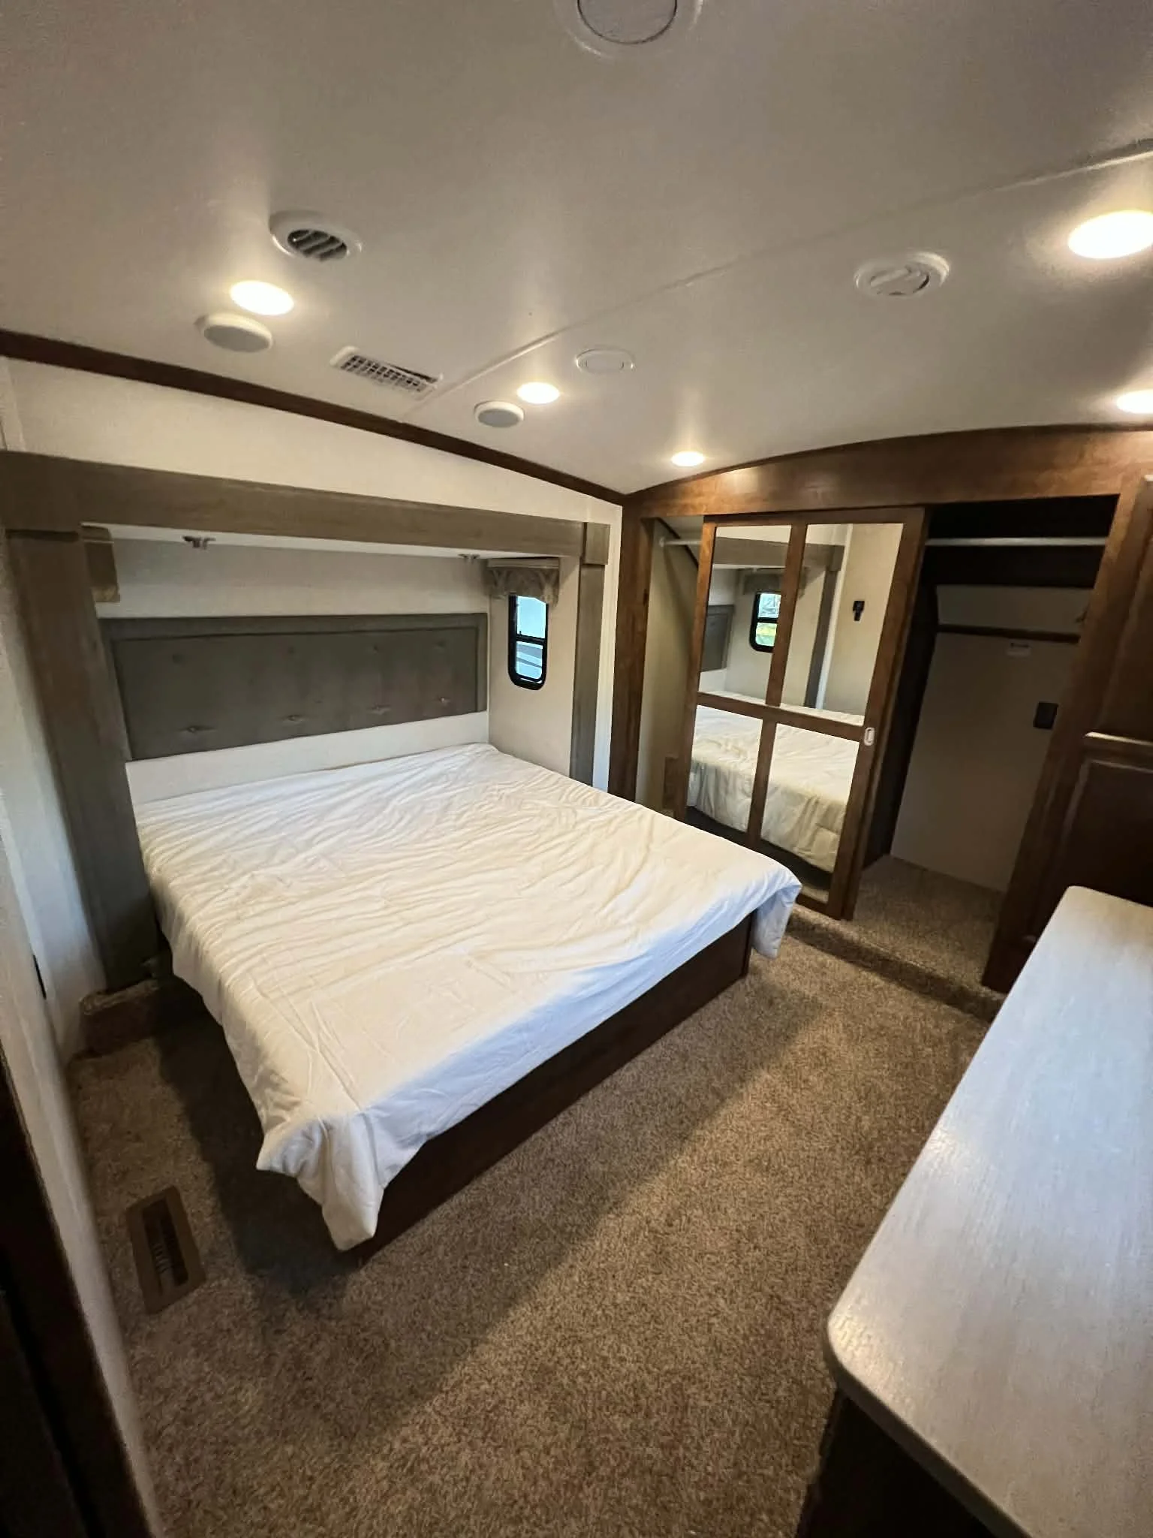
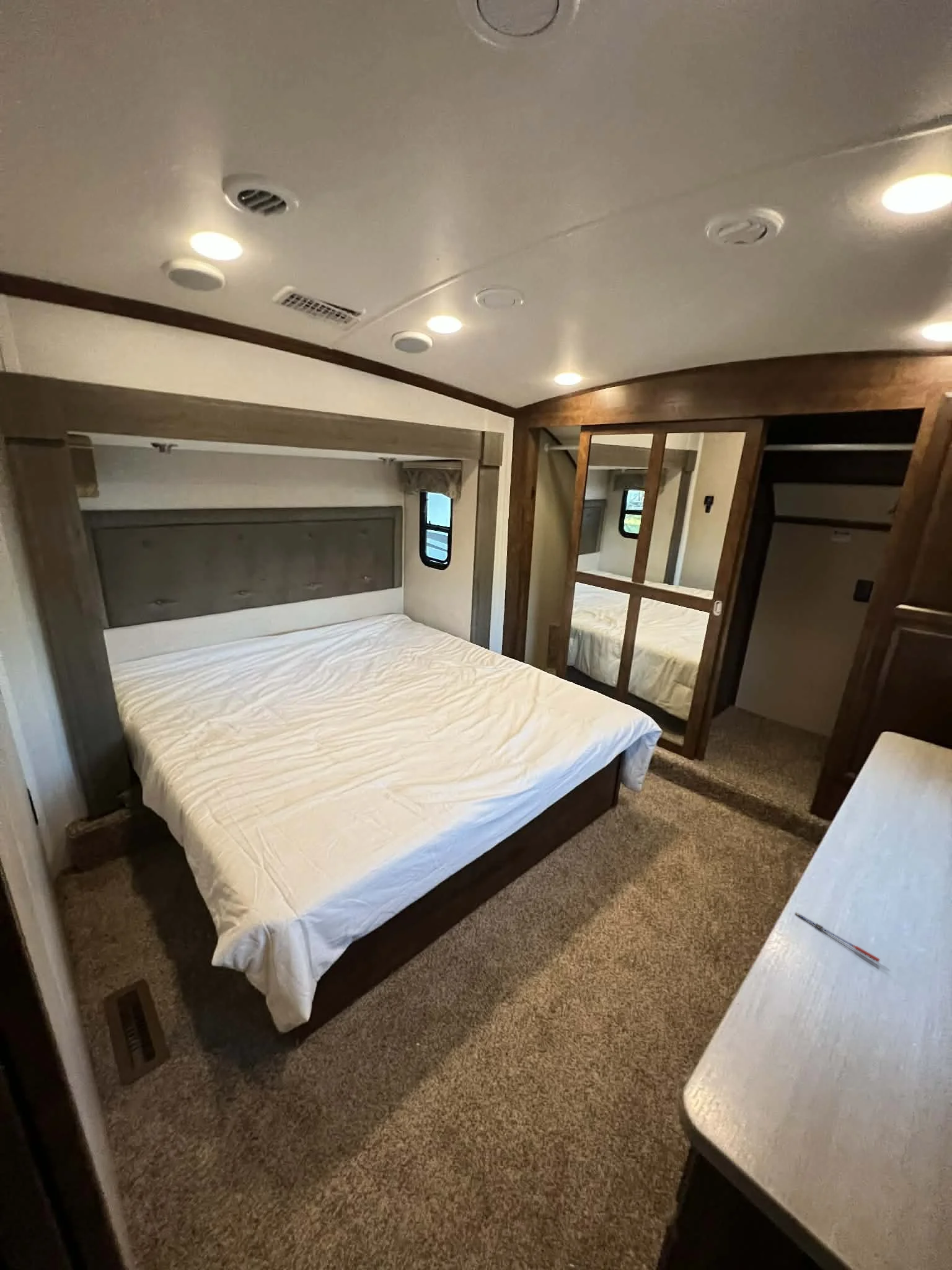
+ pen [794,912,881,963]
